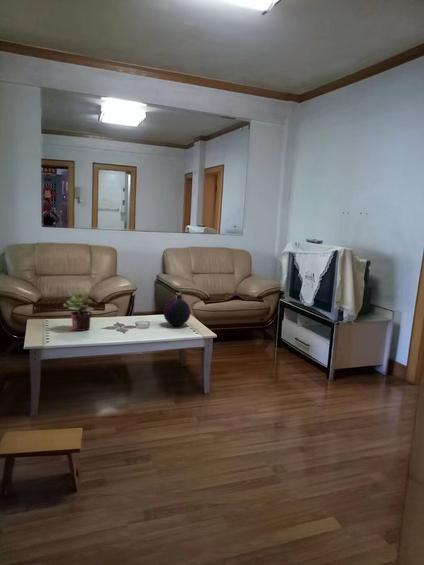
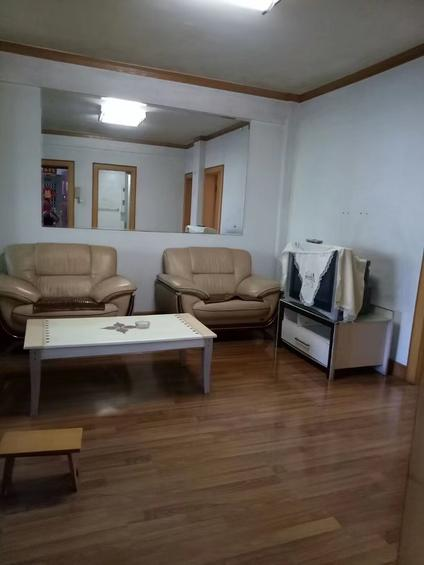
- potted plant [62,293,95,332]
- decorative orb [163,298,191,327]
